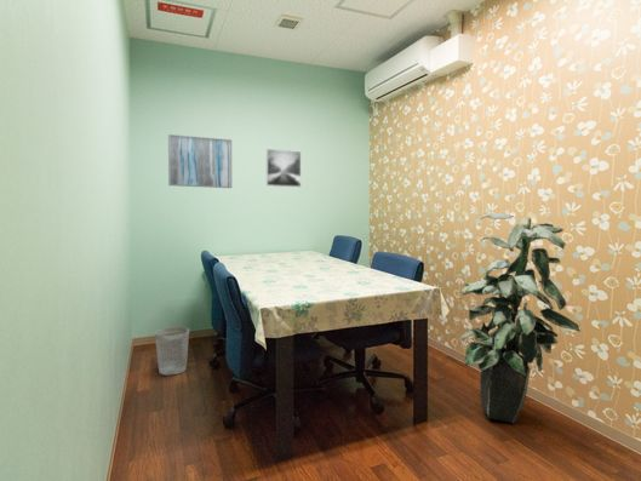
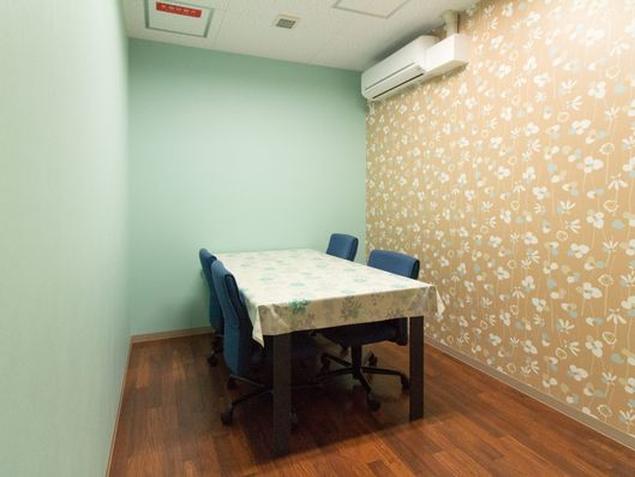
- indoor plant [457,212,582,424]
- wastebasket [154,326,190,377]
- wall art [167,133,233,189]
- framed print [265,148,302,188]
